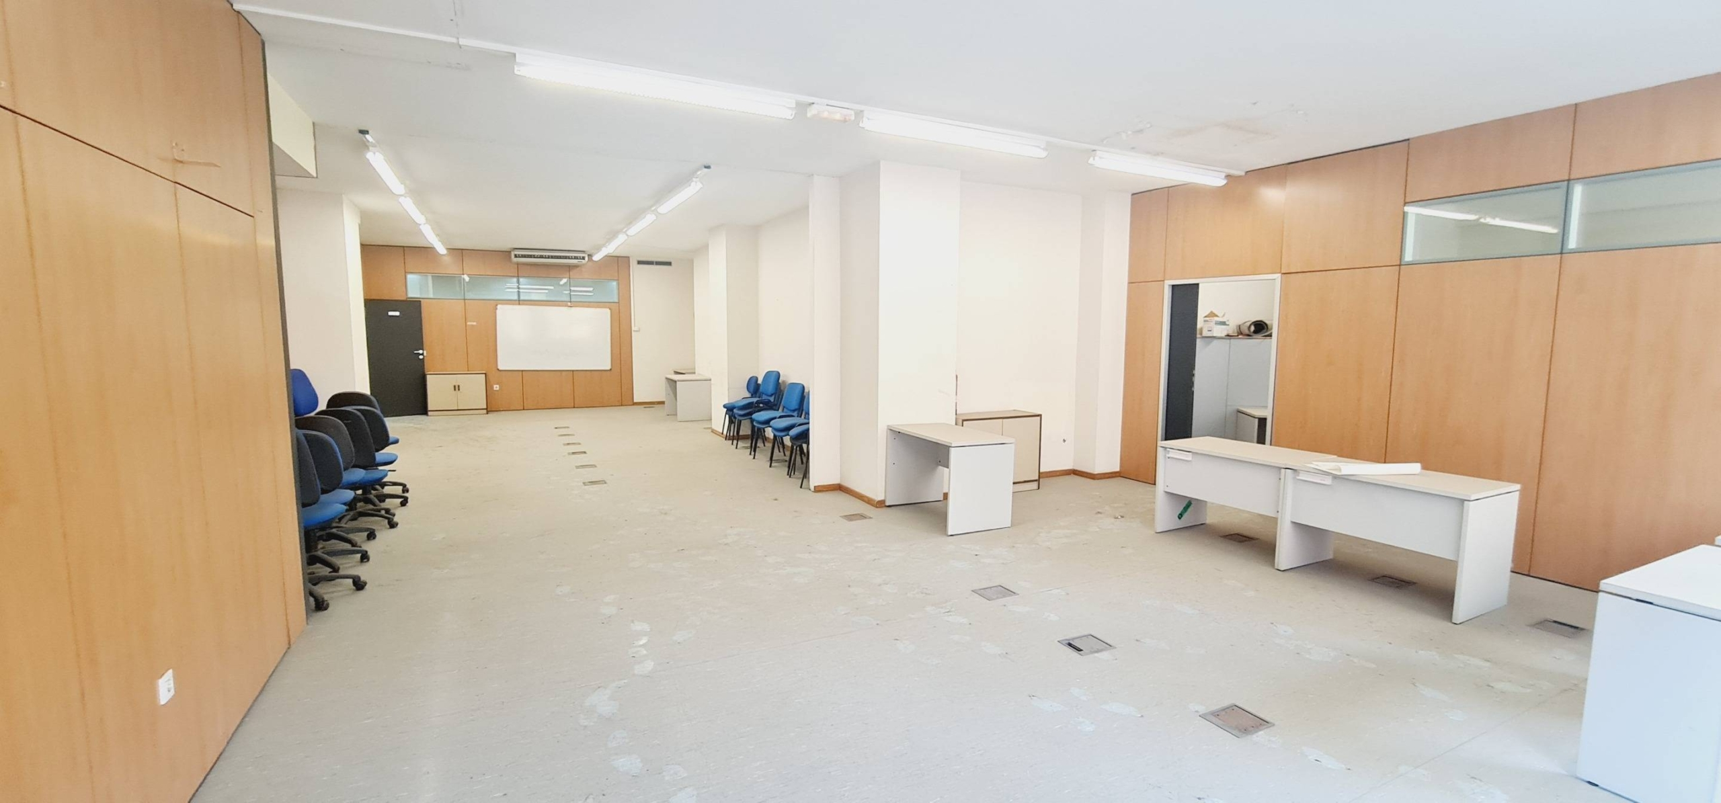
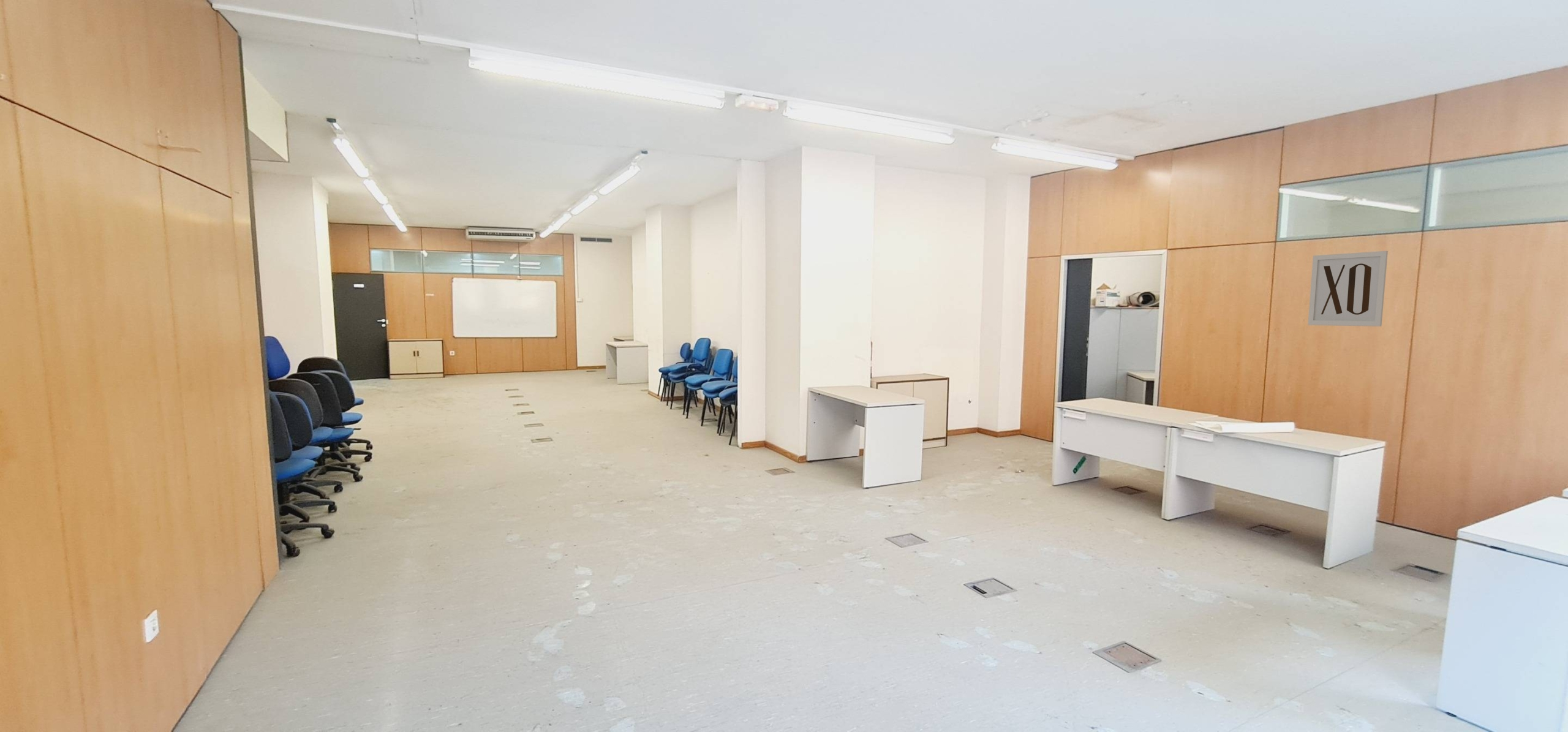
+ wall art [1308,251,1389,327]
